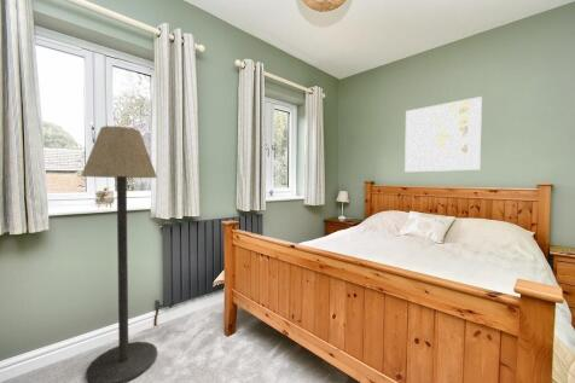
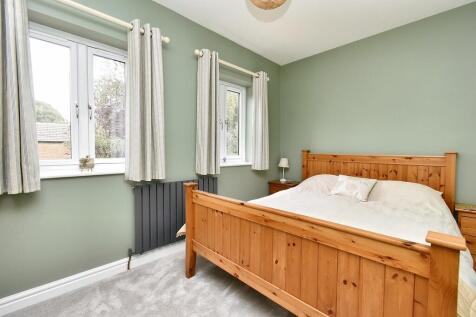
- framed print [403,95,483,173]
- floor lamp [80,124,158,383]
